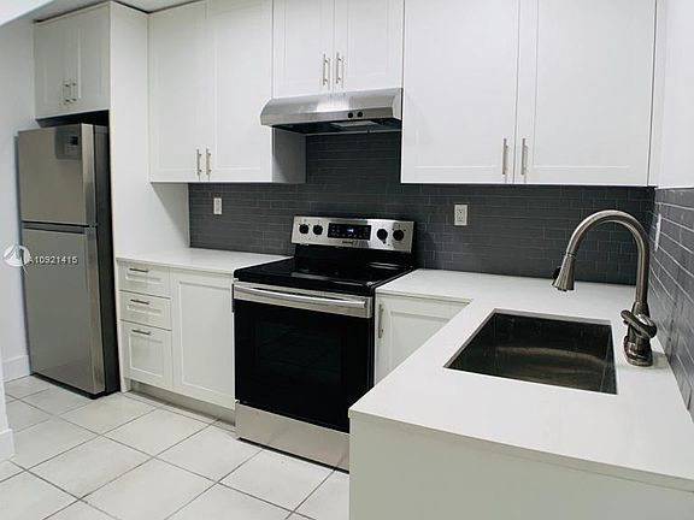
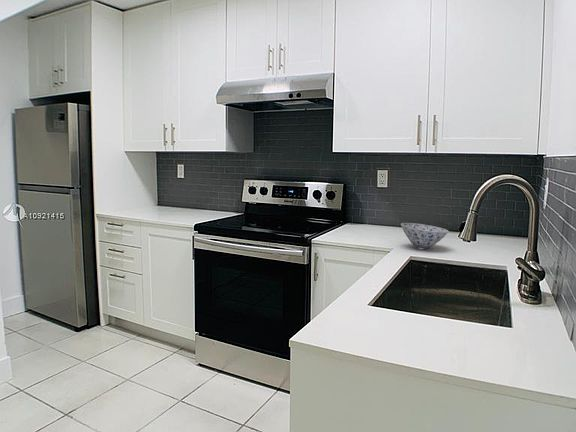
+ bowl [400,222,450,250]
